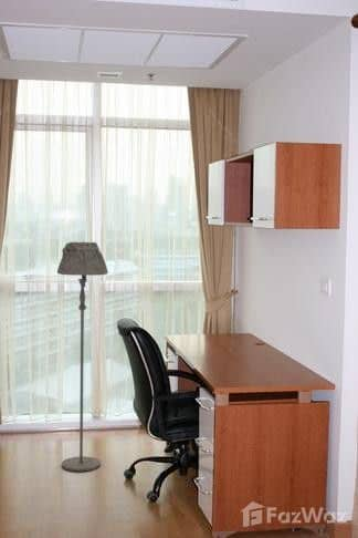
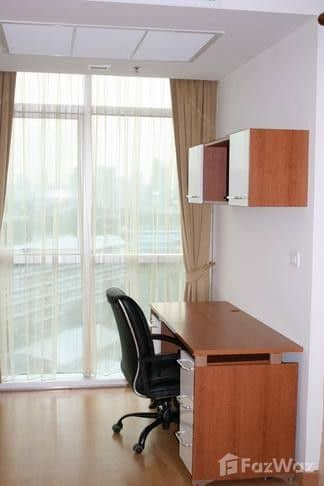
- floor lamp [56,241,109,473]
